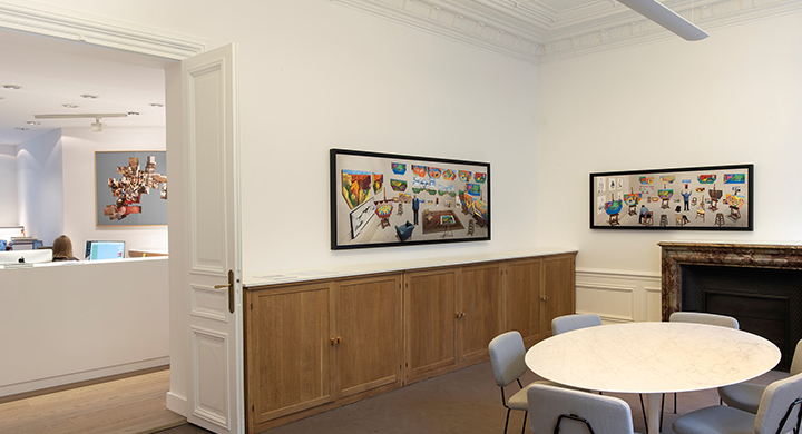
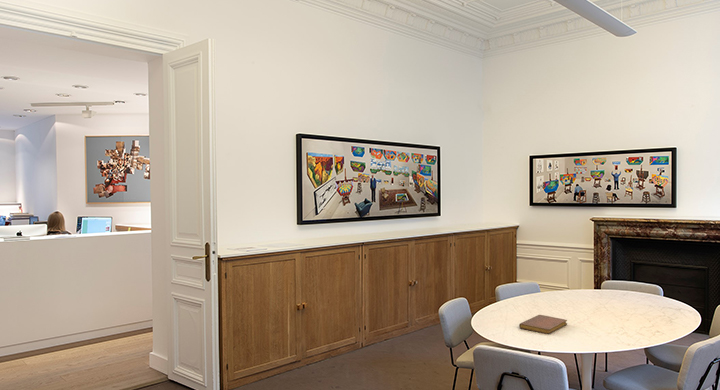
+ notebook [518,314,568,335]
